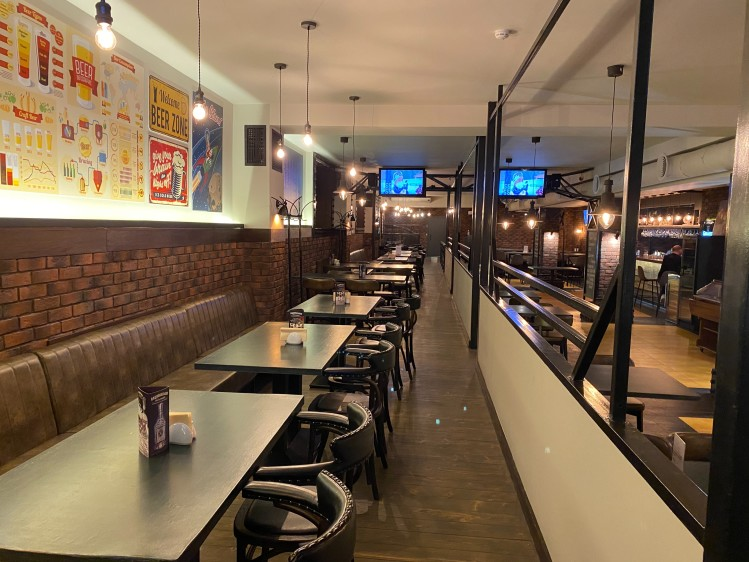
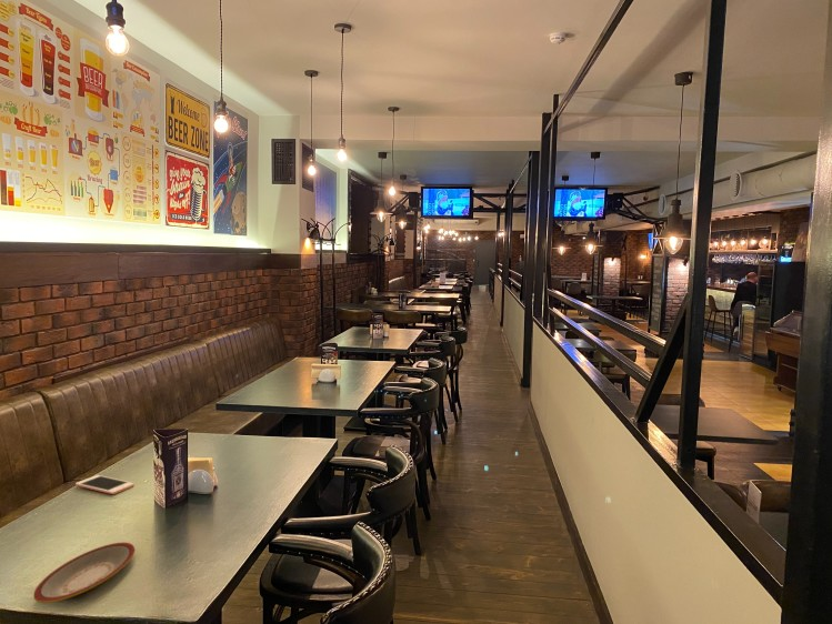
+ cell phone [74,474,136,495]
+ plate [32,542,136,604]
